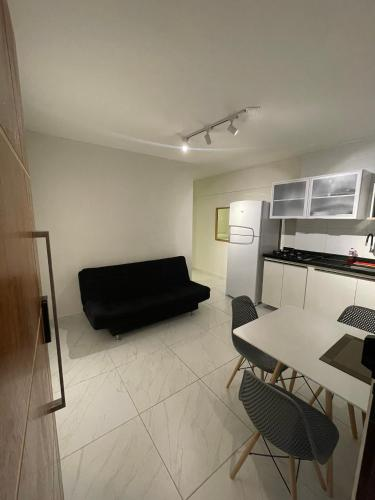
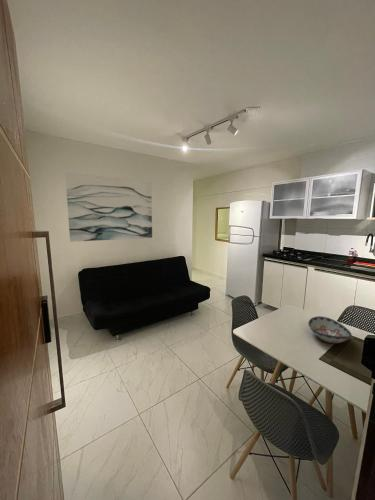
+ wall art [64,171,153,243]
+ decorative bowl [307,315,353,344]
